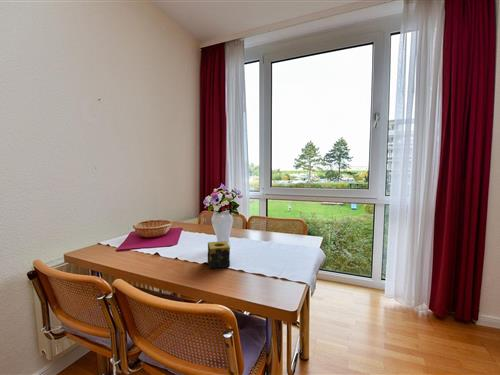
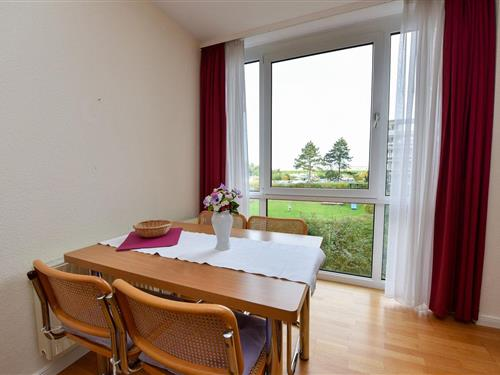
- candle [207,240,231,270]
